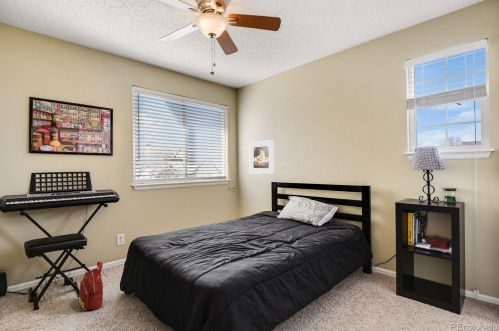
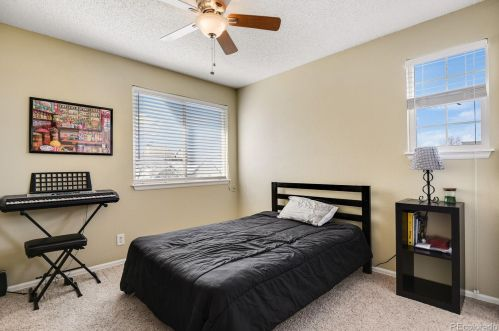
- backpack [78,261,105,312]
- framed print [249,139,275,175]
